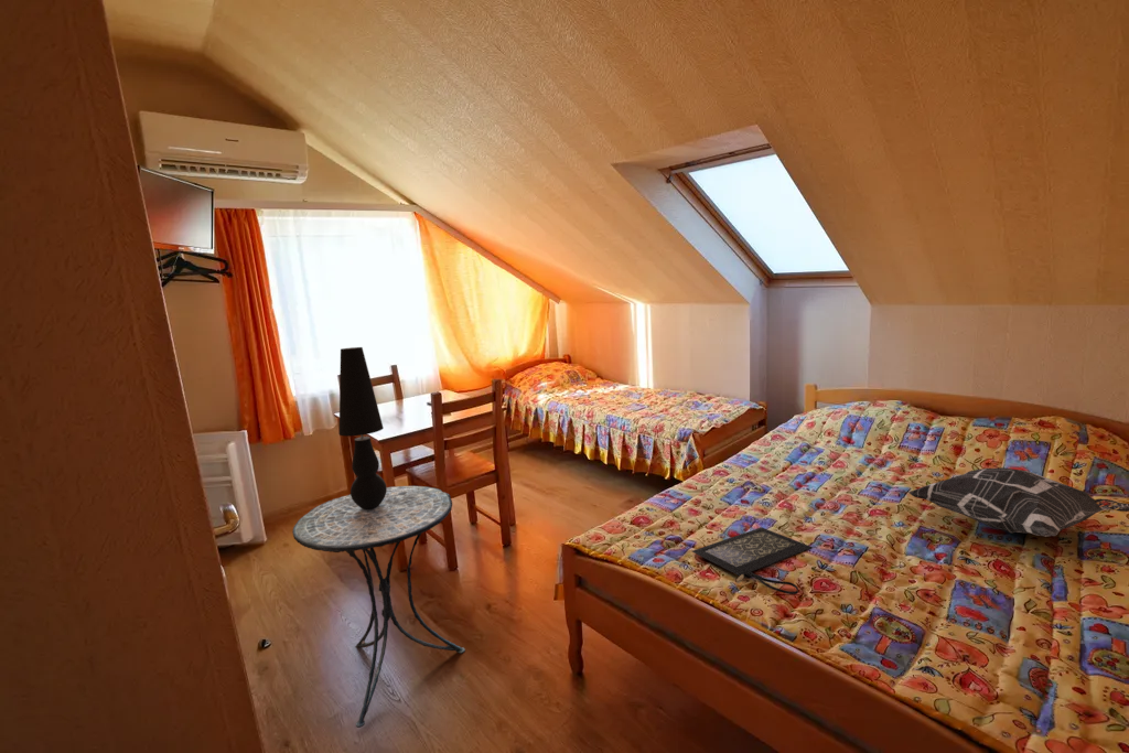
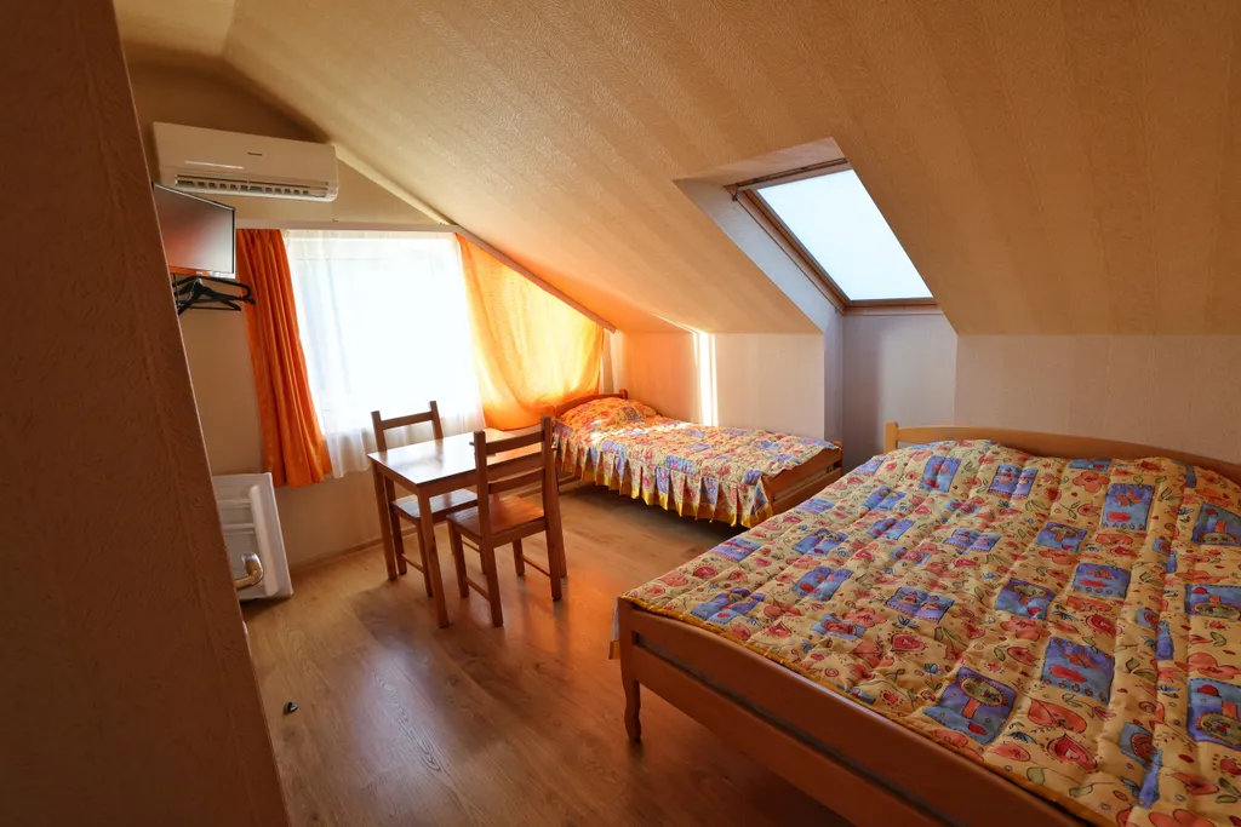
- decorative pillow [907,466,1129,538]
- clutch bag [691,526,813,595]
- table lamp [337,346,388,509]
- side table [291,485,466,729]
